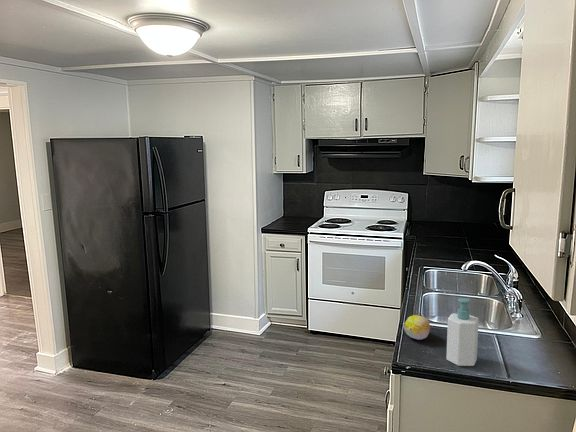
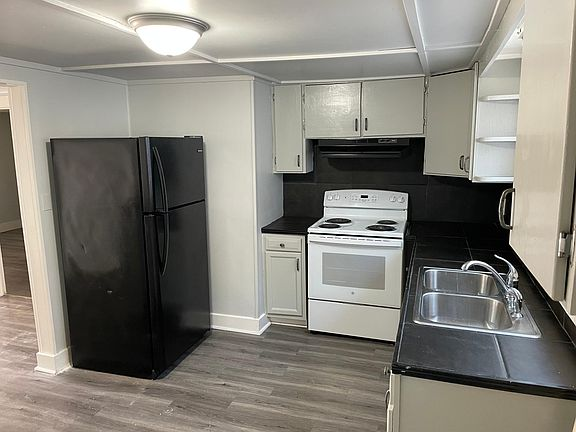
- soap bottle [446,297,480,367]
- fruit [403,314,431,341]
